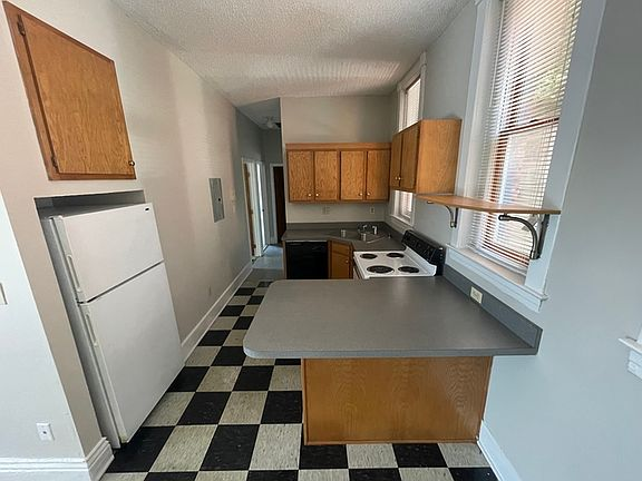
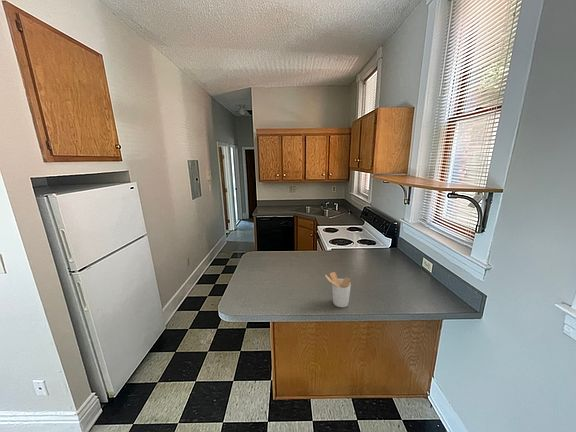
+ utensil holder [324,271,352,308]
